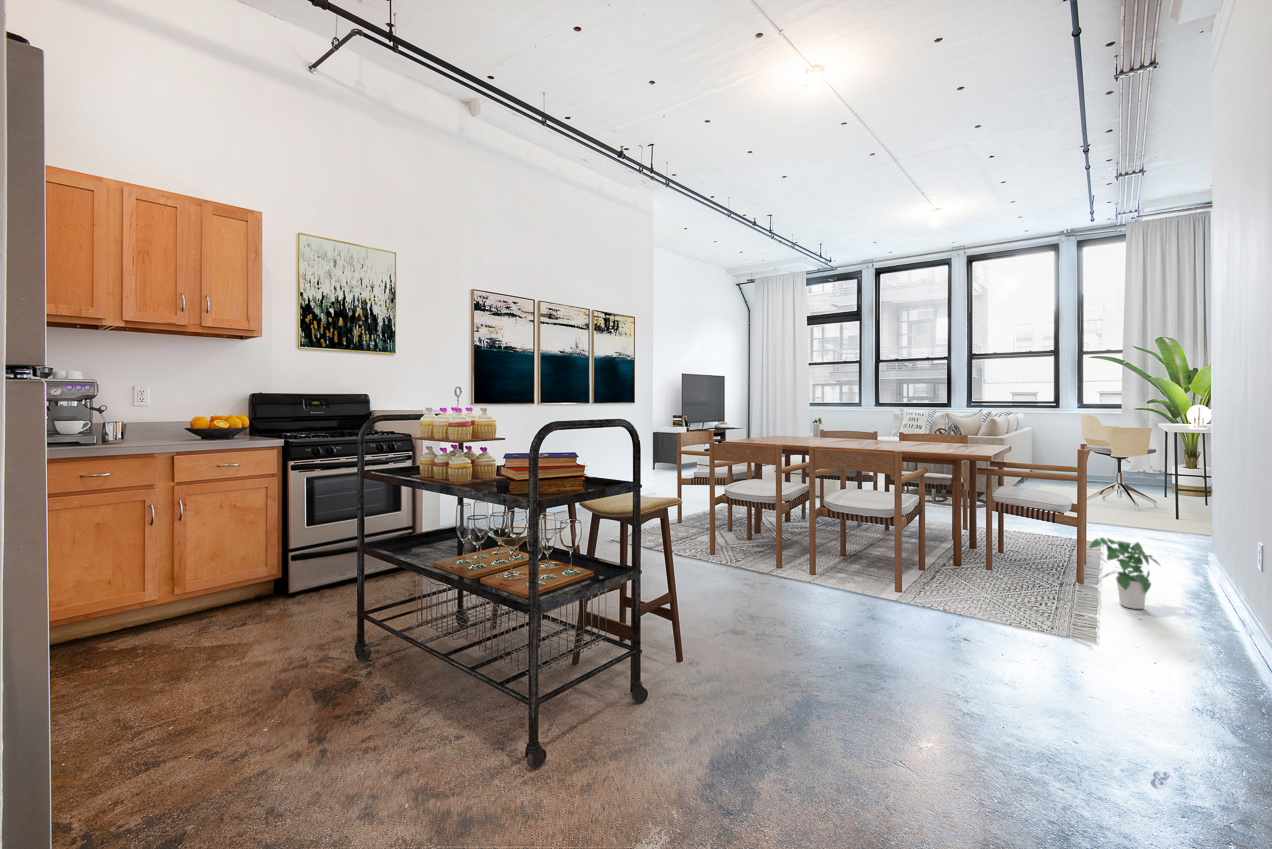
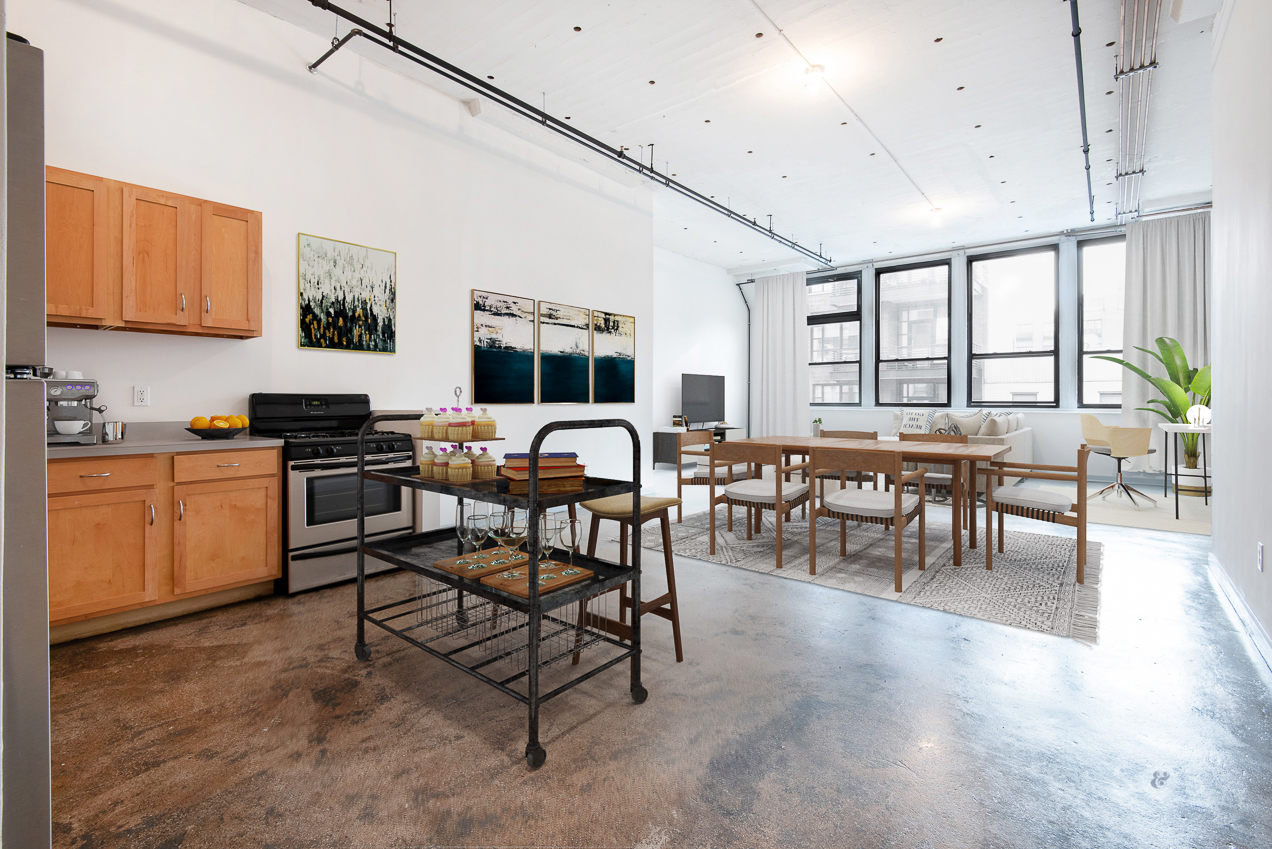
- potted plant [1088,537,1161,610]
